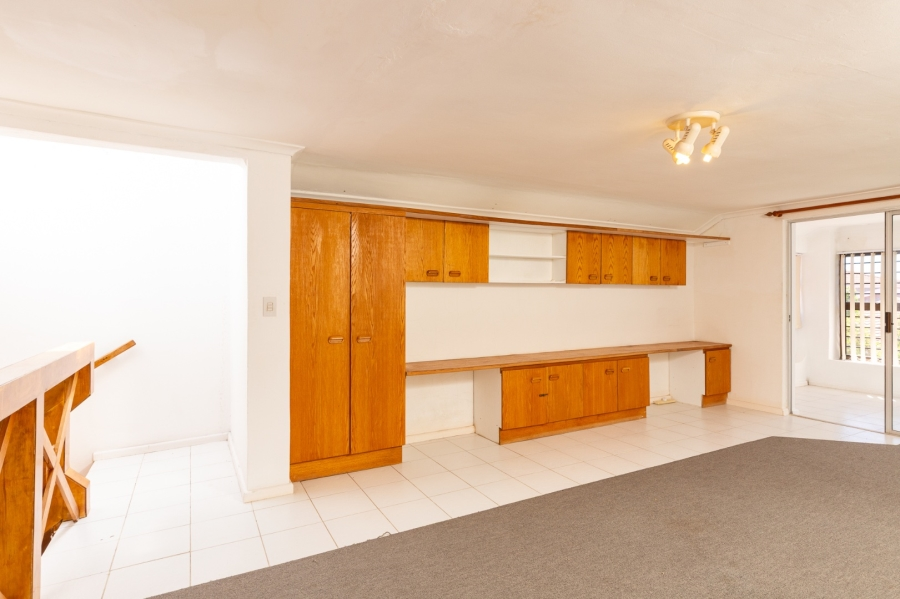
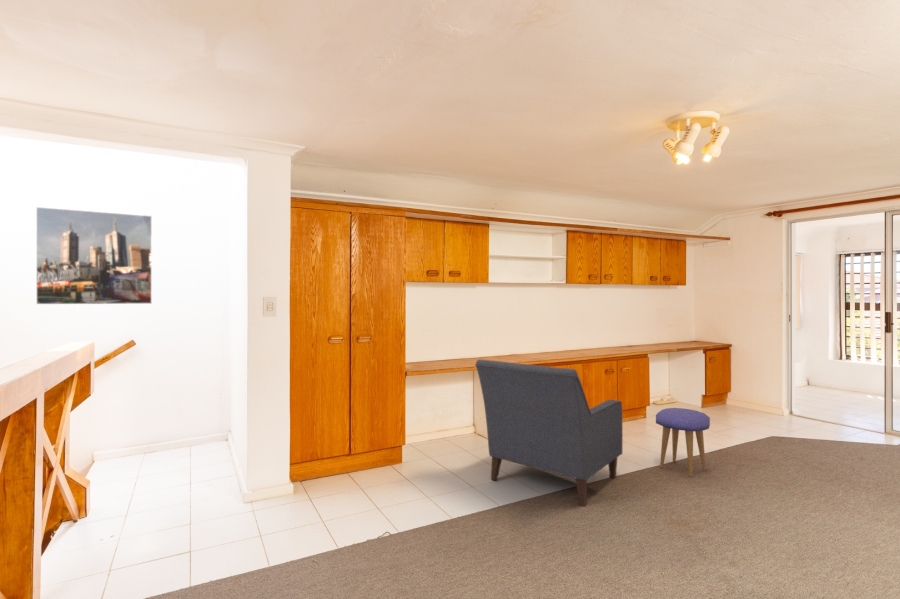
+ stool [655,407,711,478]
+ chair [474,359,623,507]
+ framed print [35,206,153,305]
